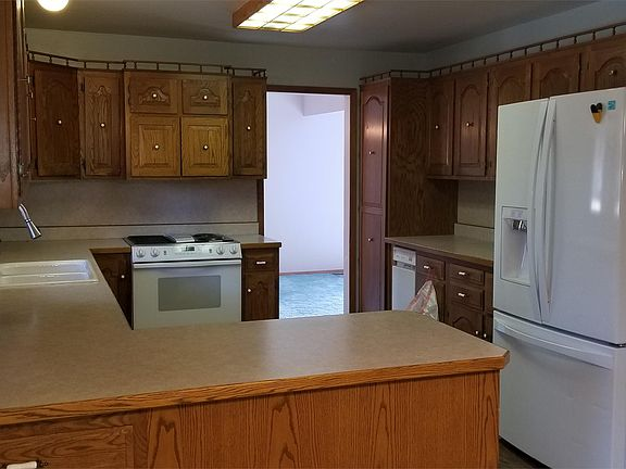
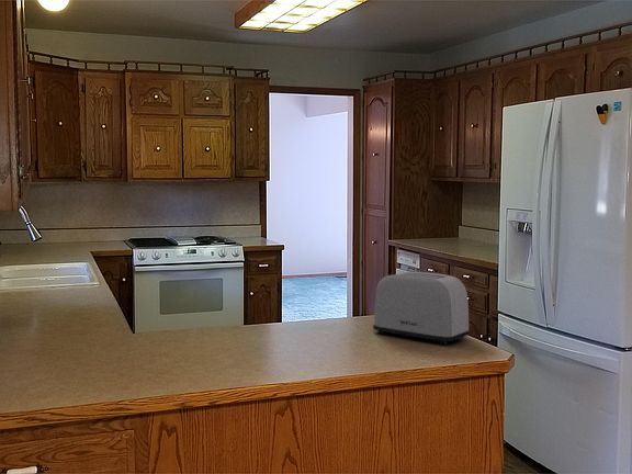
+ toaster [372,271,471,346]
